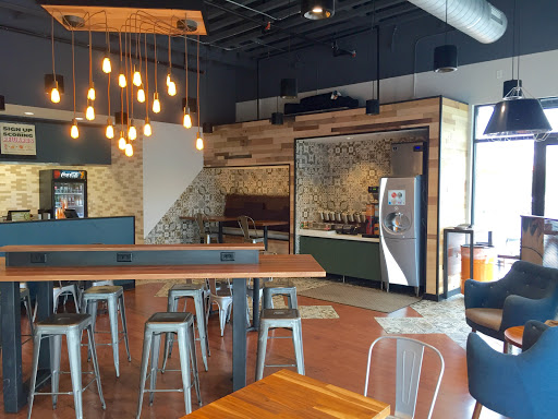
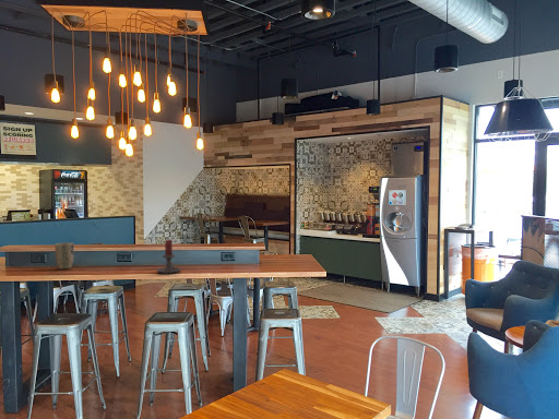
+ candle holder [156,238,182,275]
+ plant pot [53,241,75,271]
